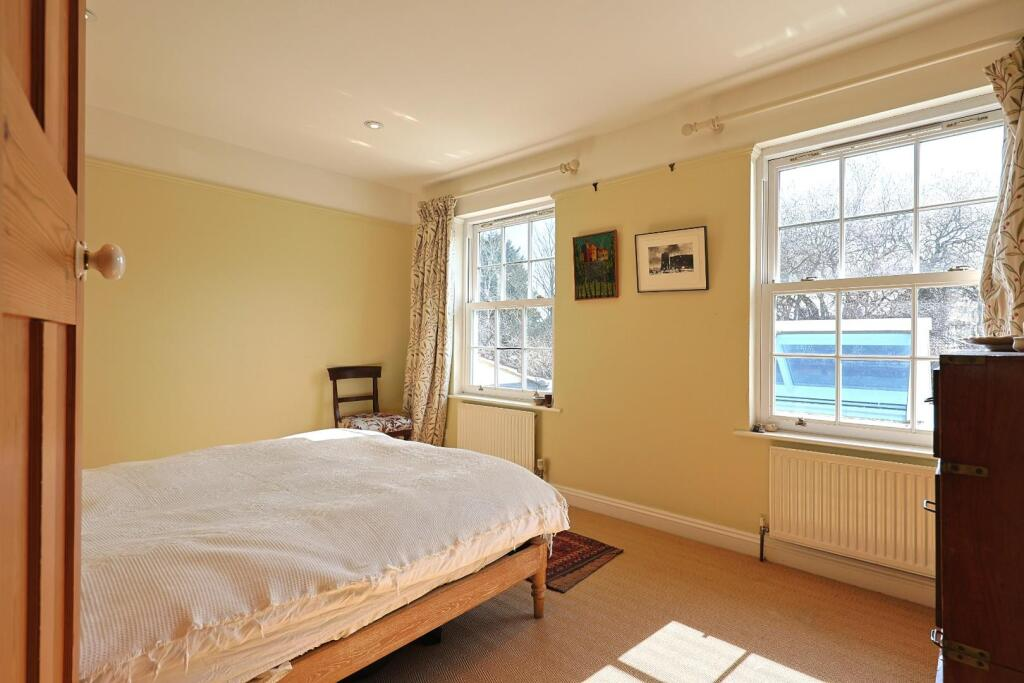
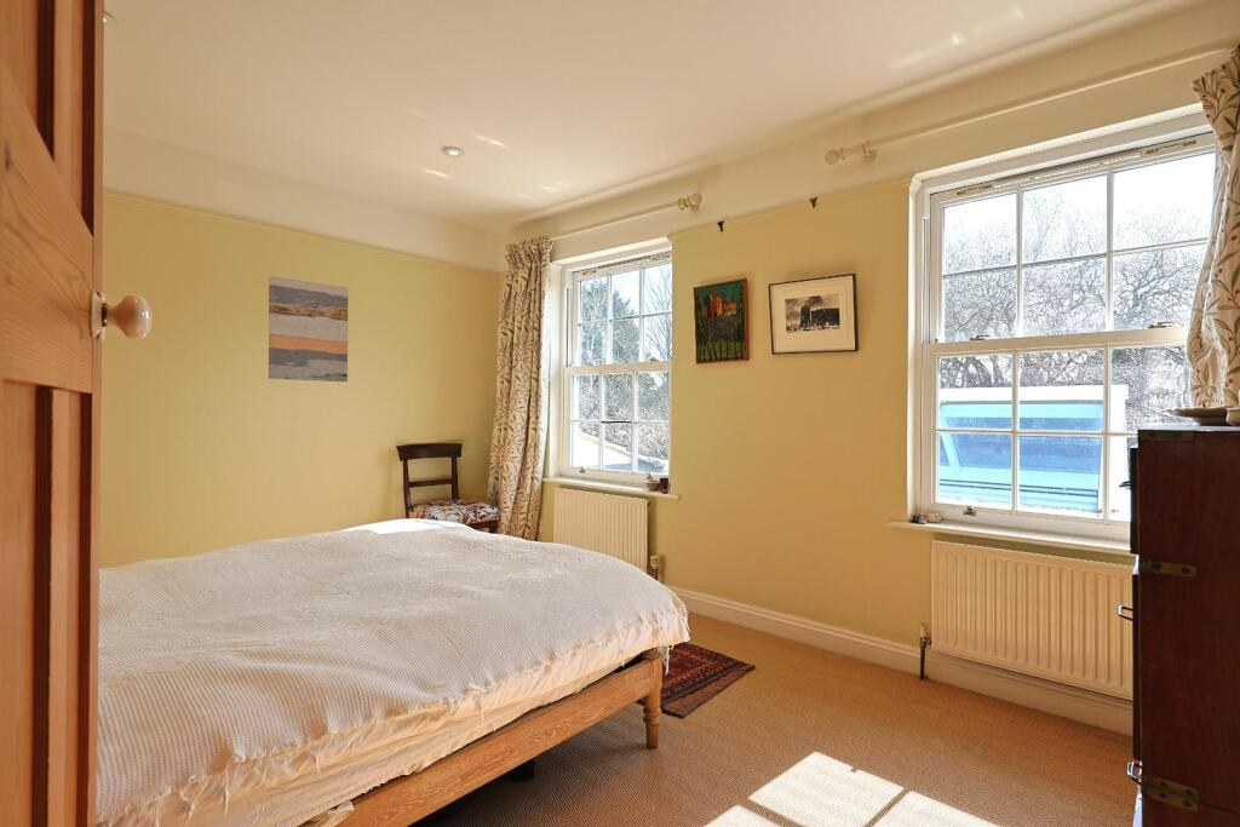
+ wall art [268,275,349,383]
